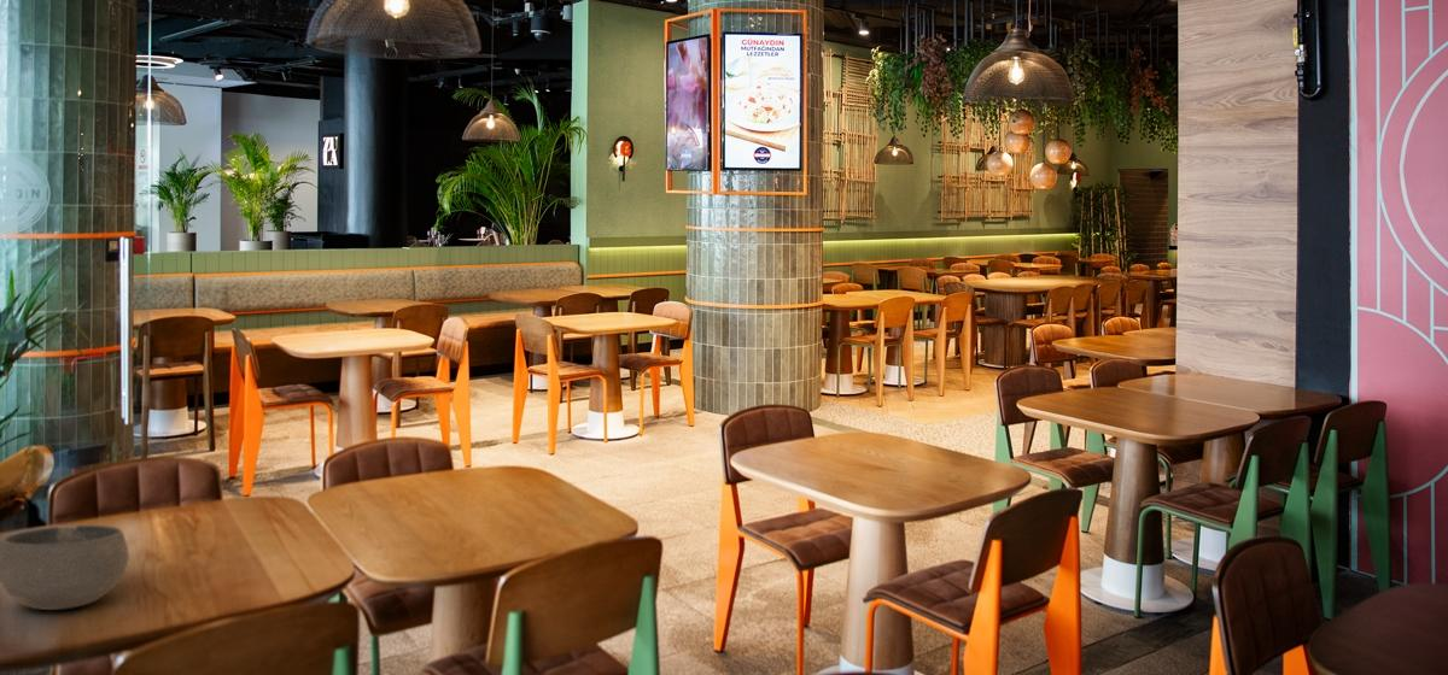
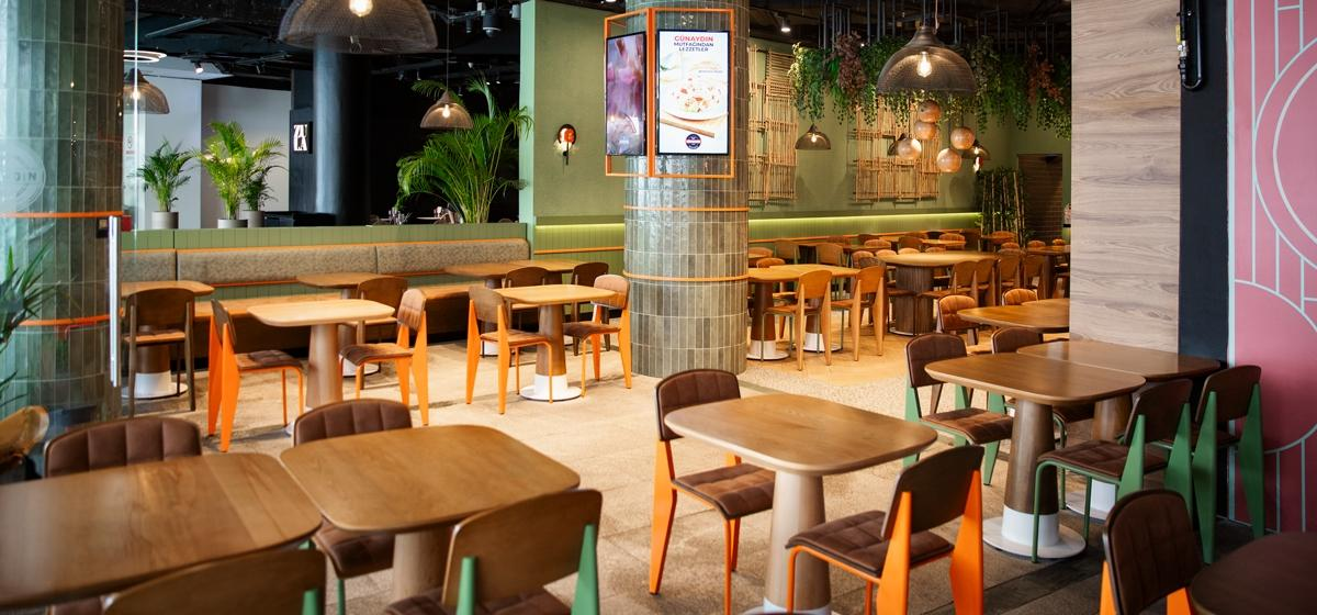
- bowl [0,524,130,611]
